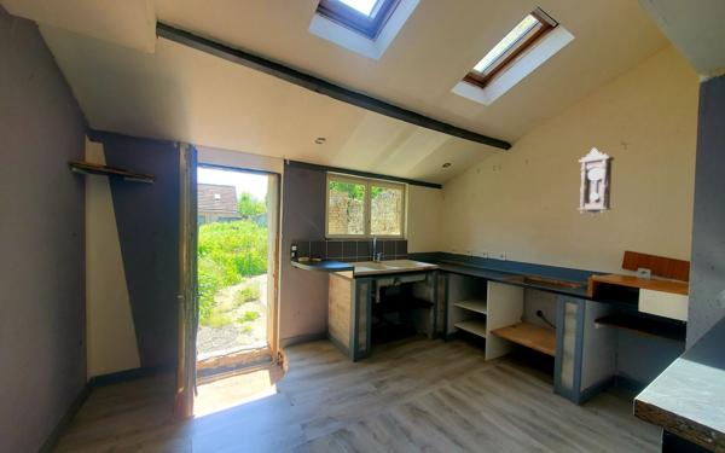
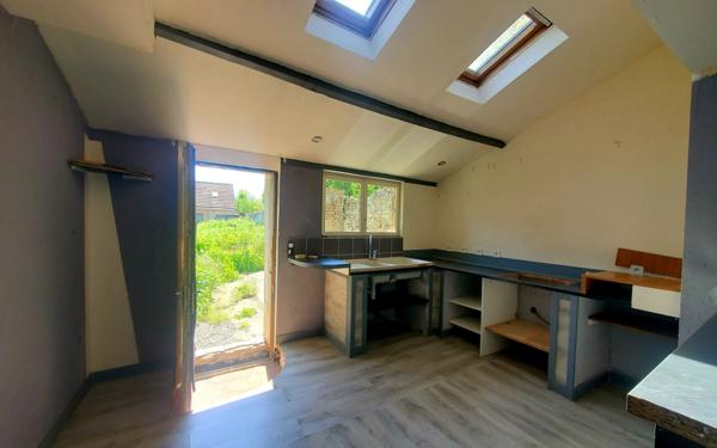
- pendulum clock [576,146,616,219]
